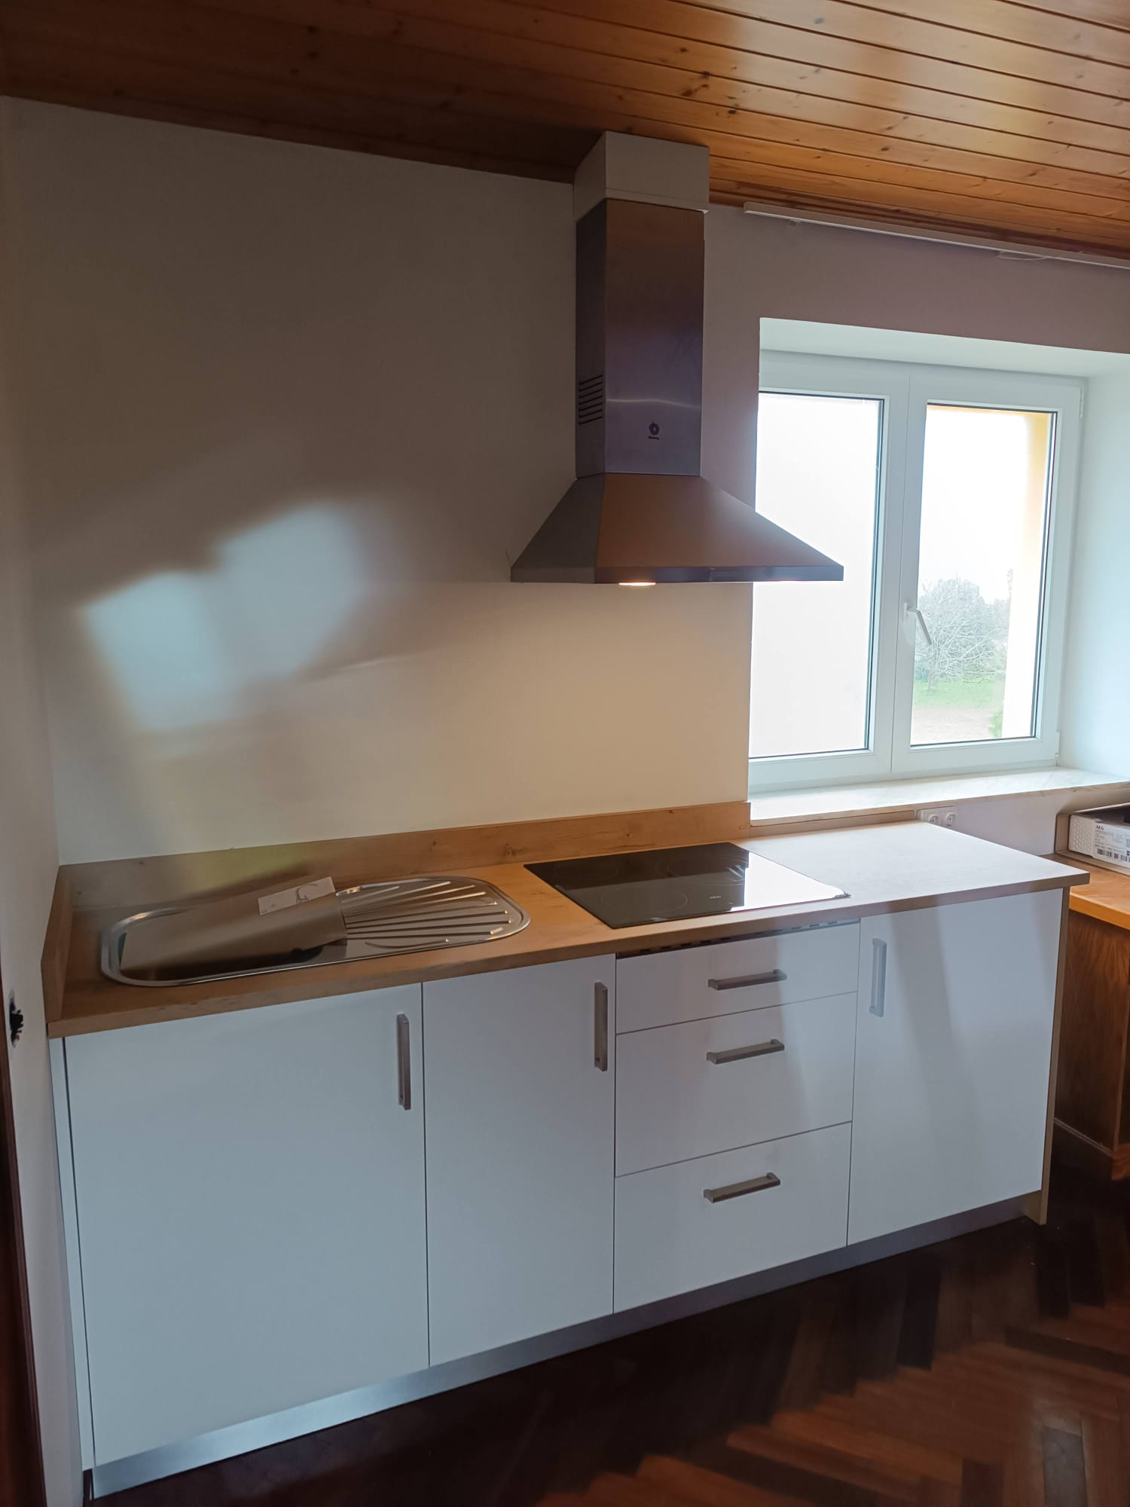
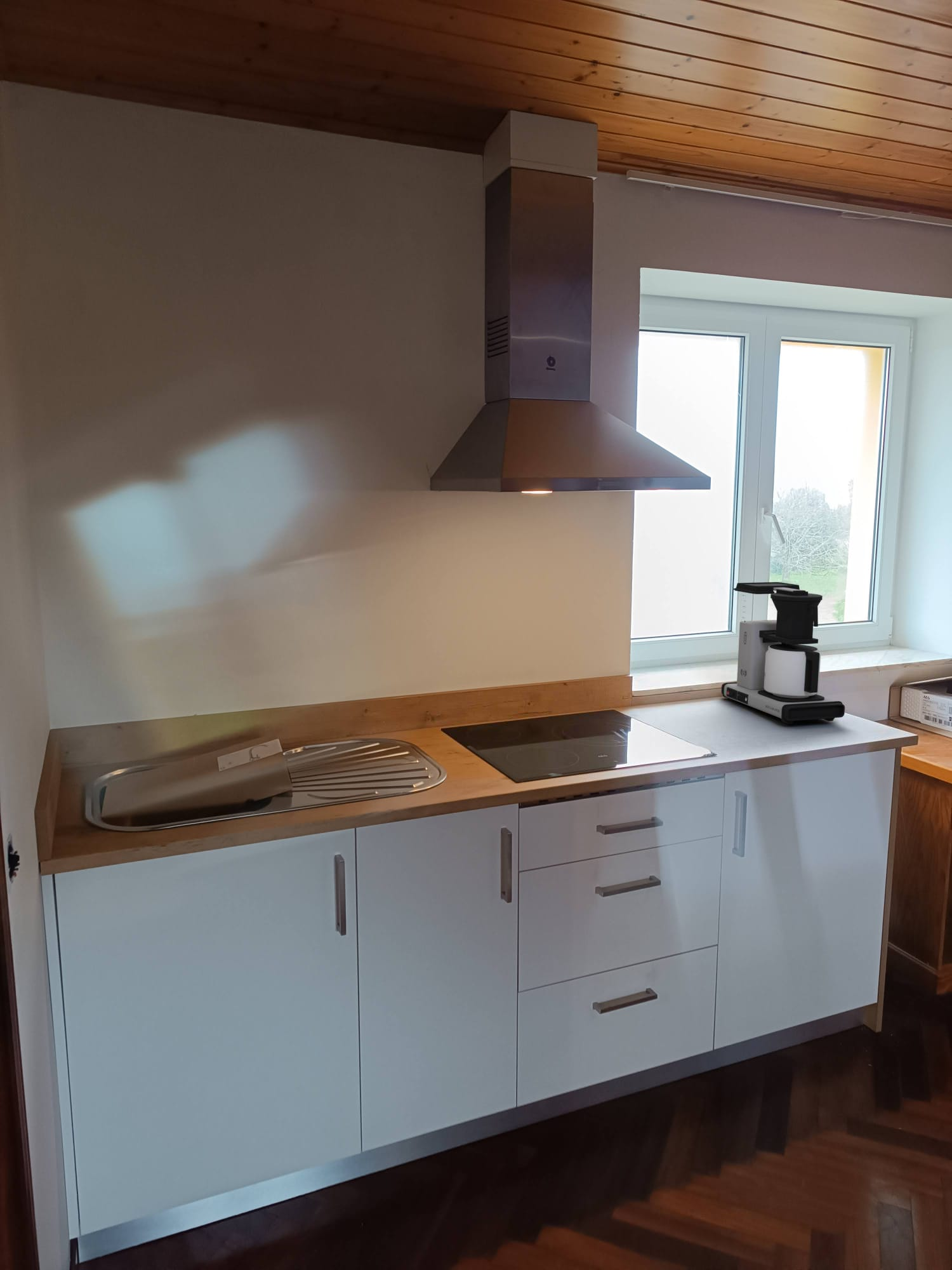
+ coffee maker [721,582,845,725]
